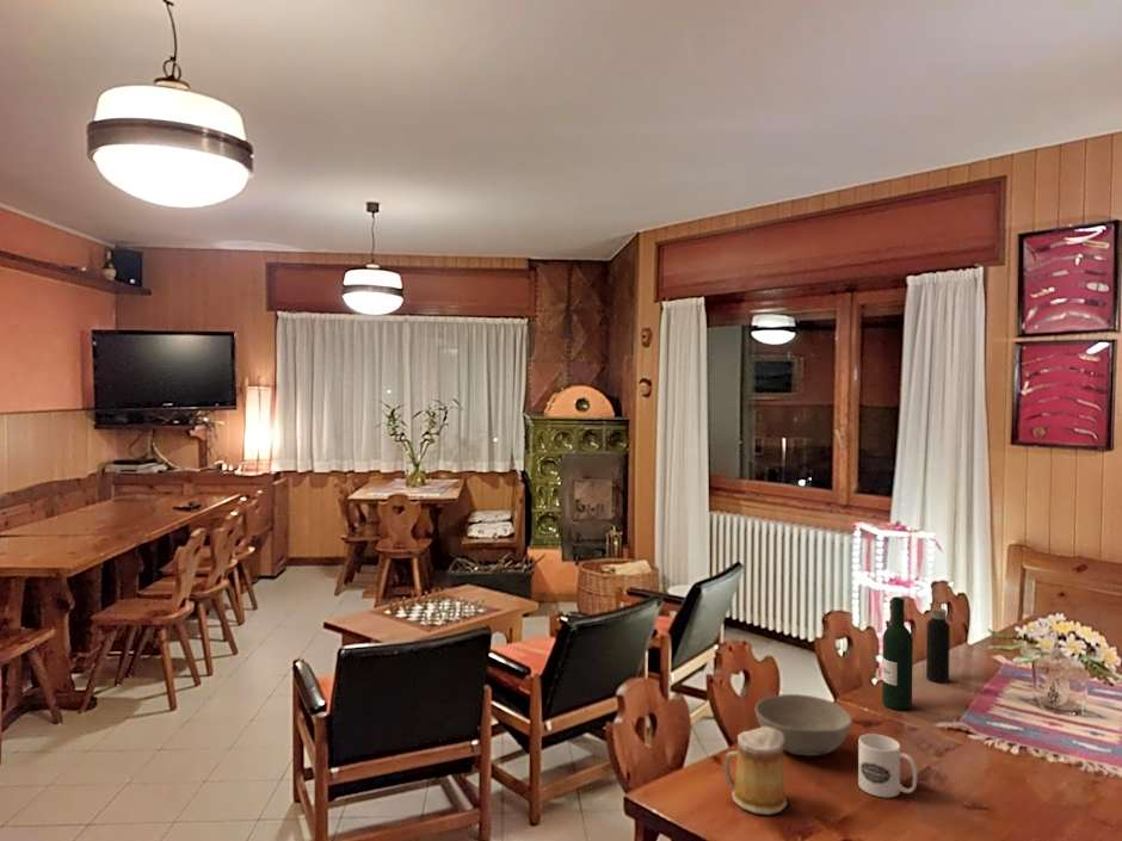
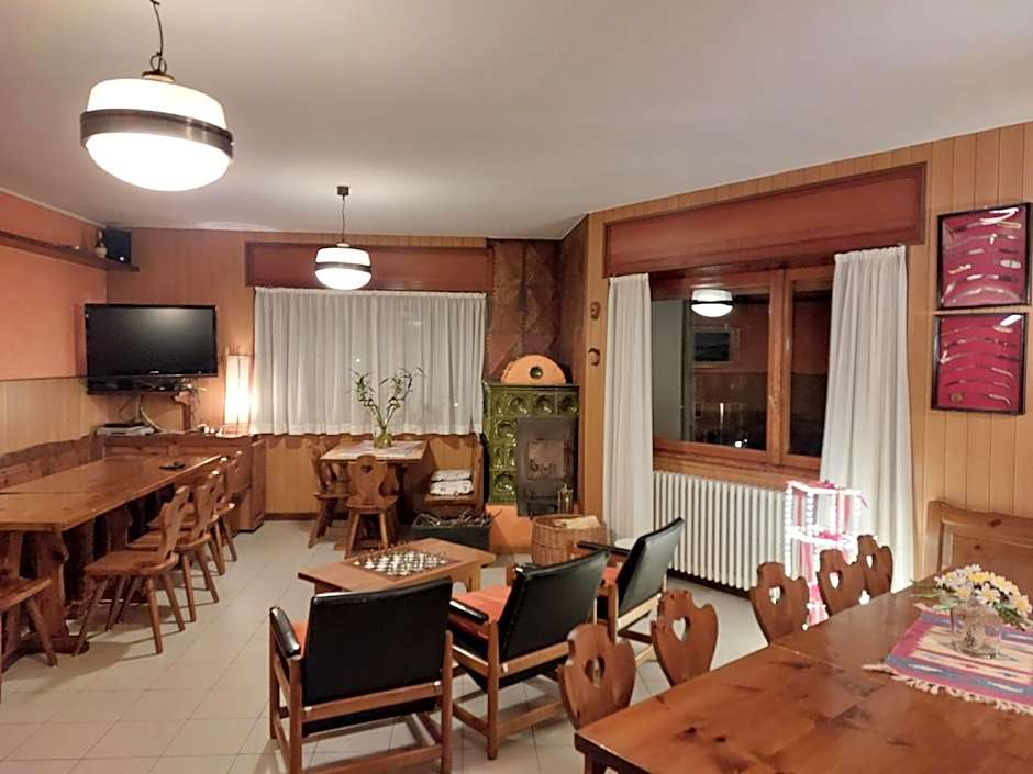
- wine bottle [881,596,914,711]
- mug [722,726,788,816]
- bowl [753,693,853,757]
- water bottle [925,601,951,685]
- mug [857,732,918,798]
